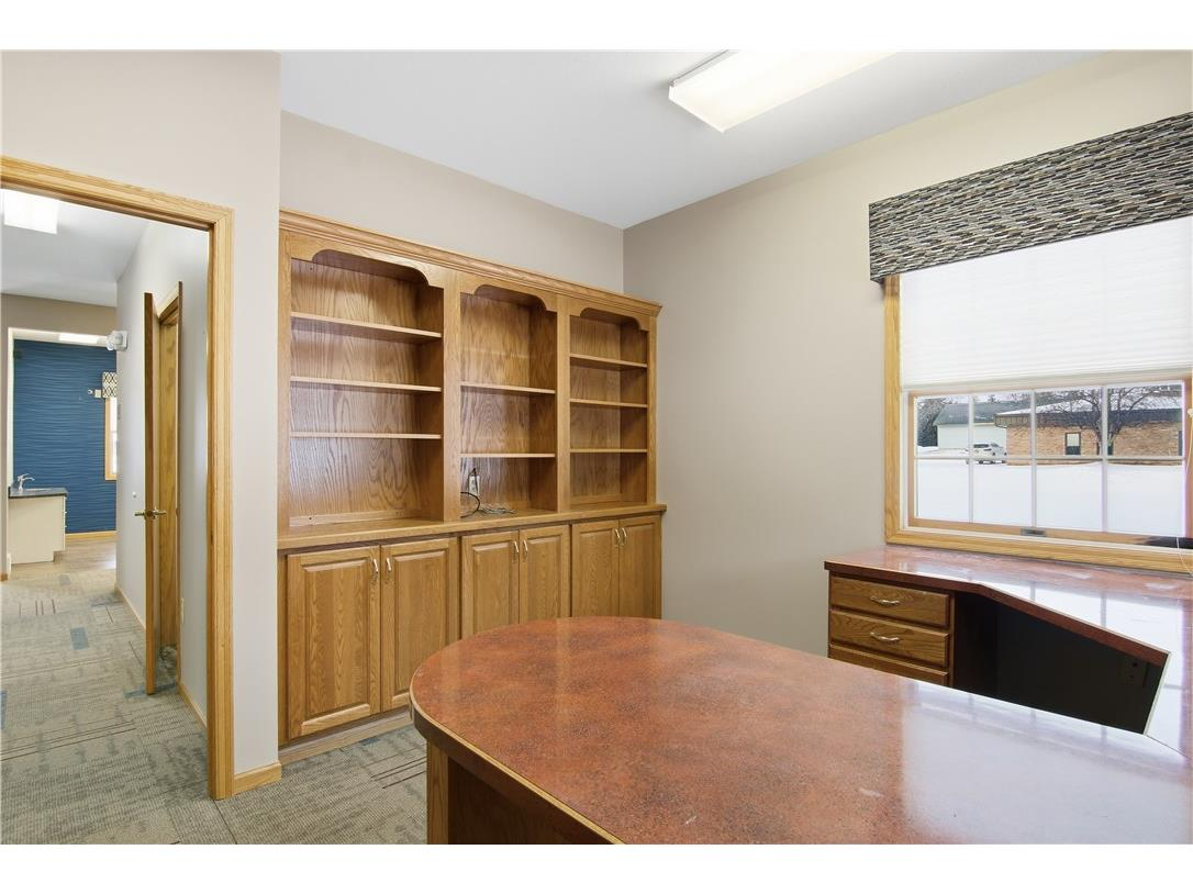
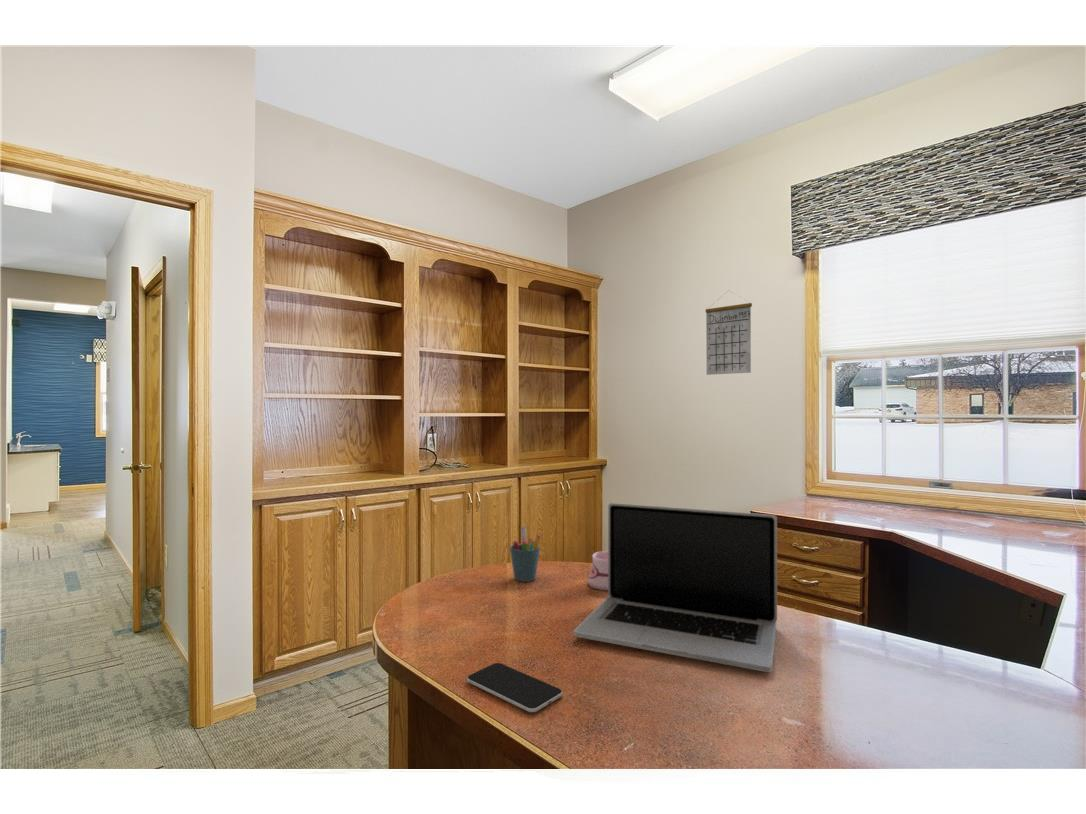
+ pen holder [509,526,542,583]
+ mug [587,550,608,591]
+ calendar [704,290,753,376]
+ laptop [573,502,778,673]
+ smartphone [466,662,563,713]
